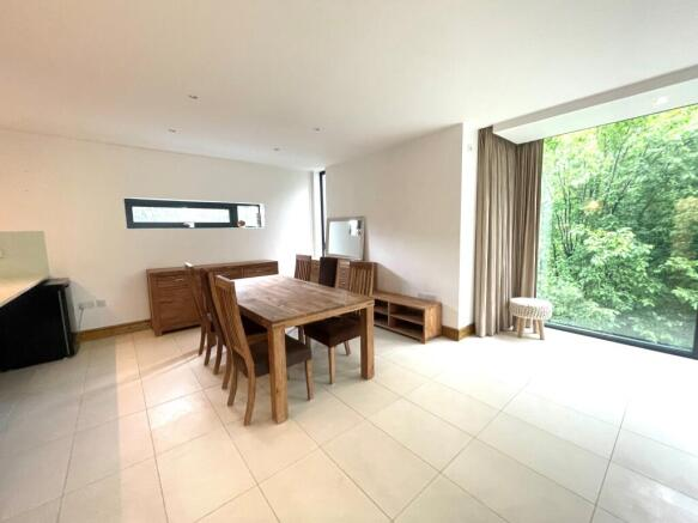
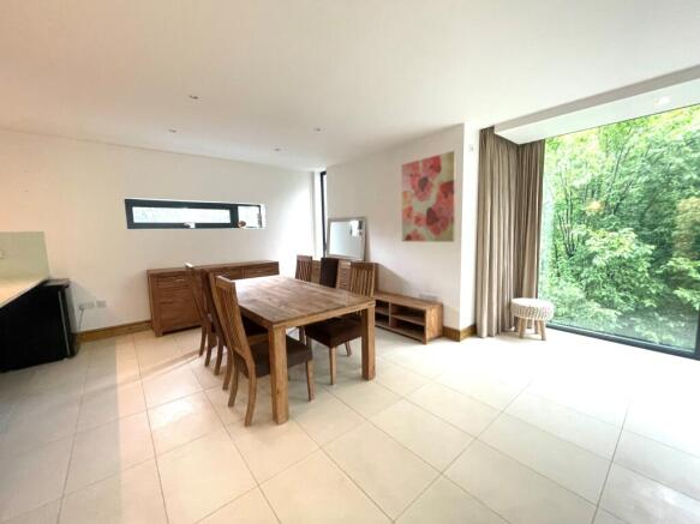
+ wall art [401,150,457,243]
